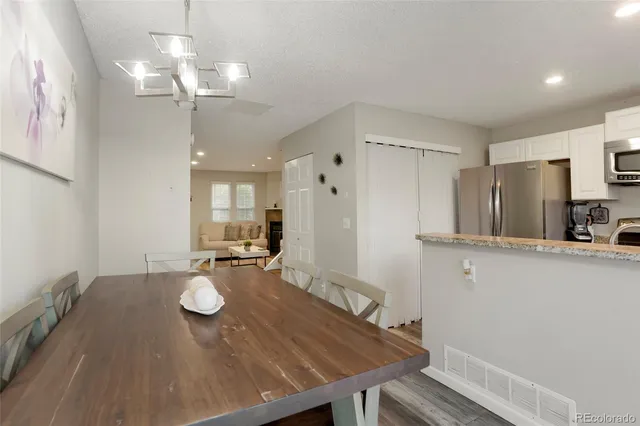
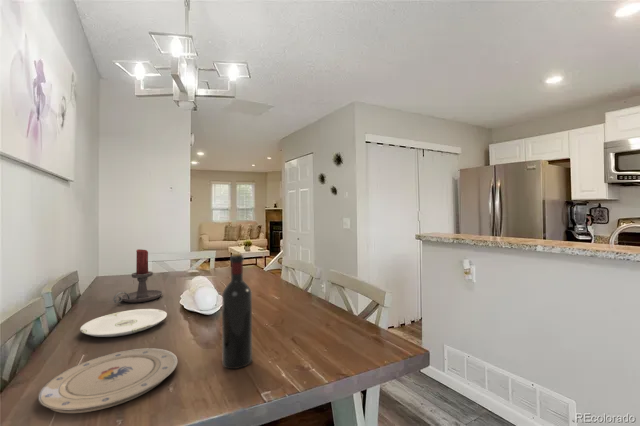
+ wine bottle [221,253,253,370]
+ plate [37,347,178,414]
+ plate [79,308,168,338]
+ candle holder [112,248,163,304]
